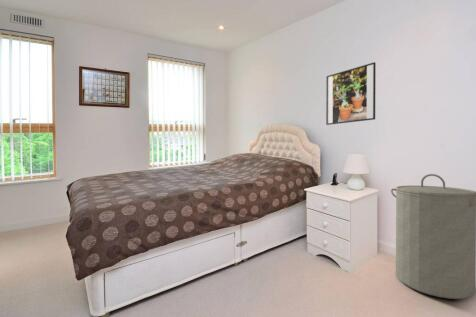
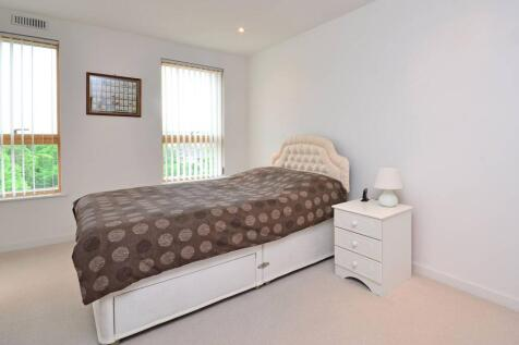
- laundry hamper [390,173,476,300]
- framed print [325,61,377,126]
